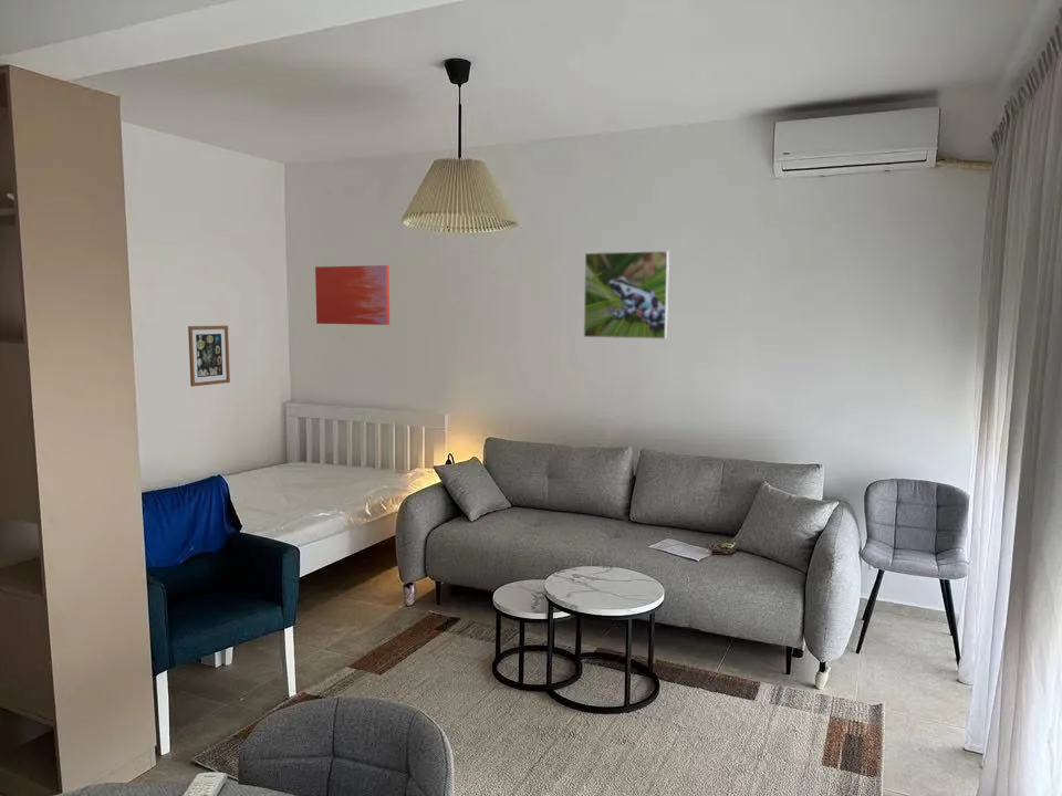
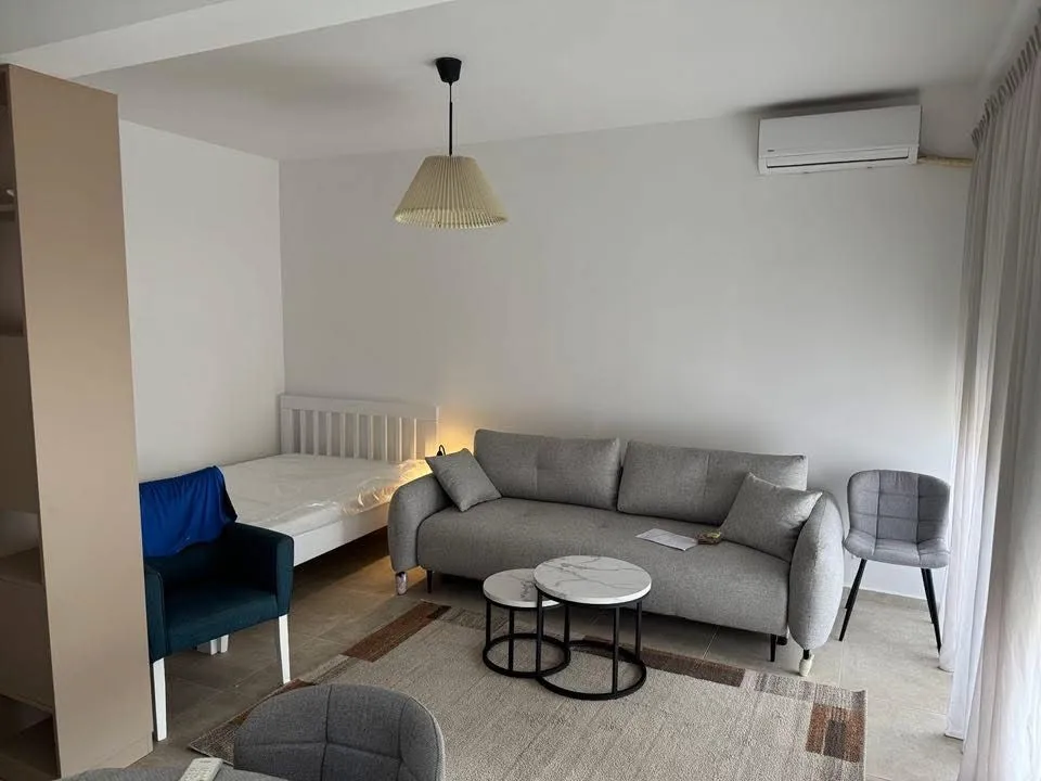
- wall art [314,264,391,326]
- wall art [187,325,231,388]
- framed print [583,250,670,341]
